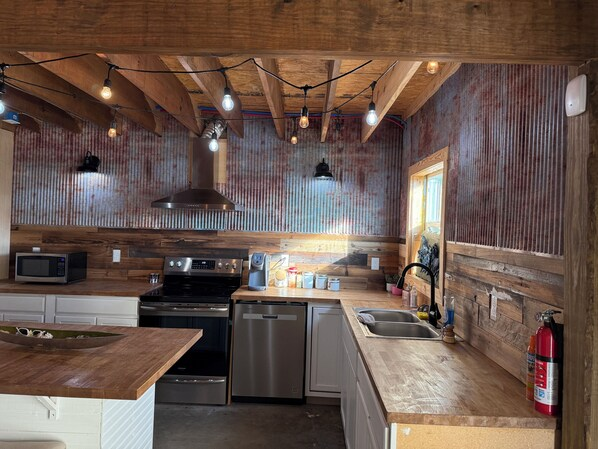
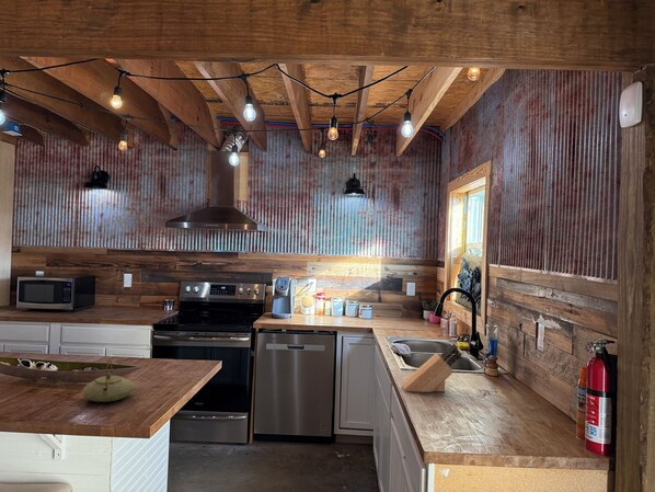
+ knife block [401,343,462,393]
+ teapot [81,358,136,403]
